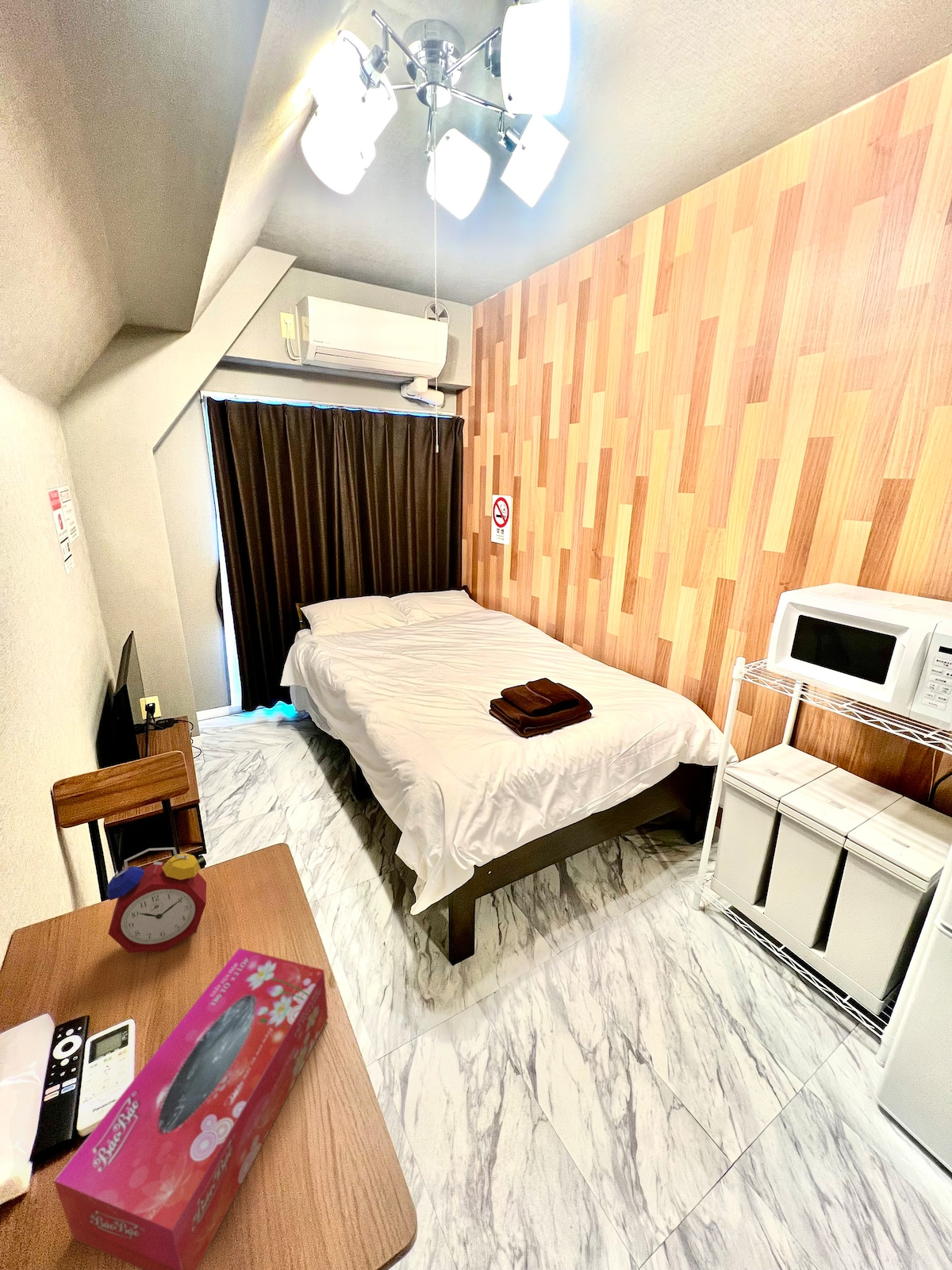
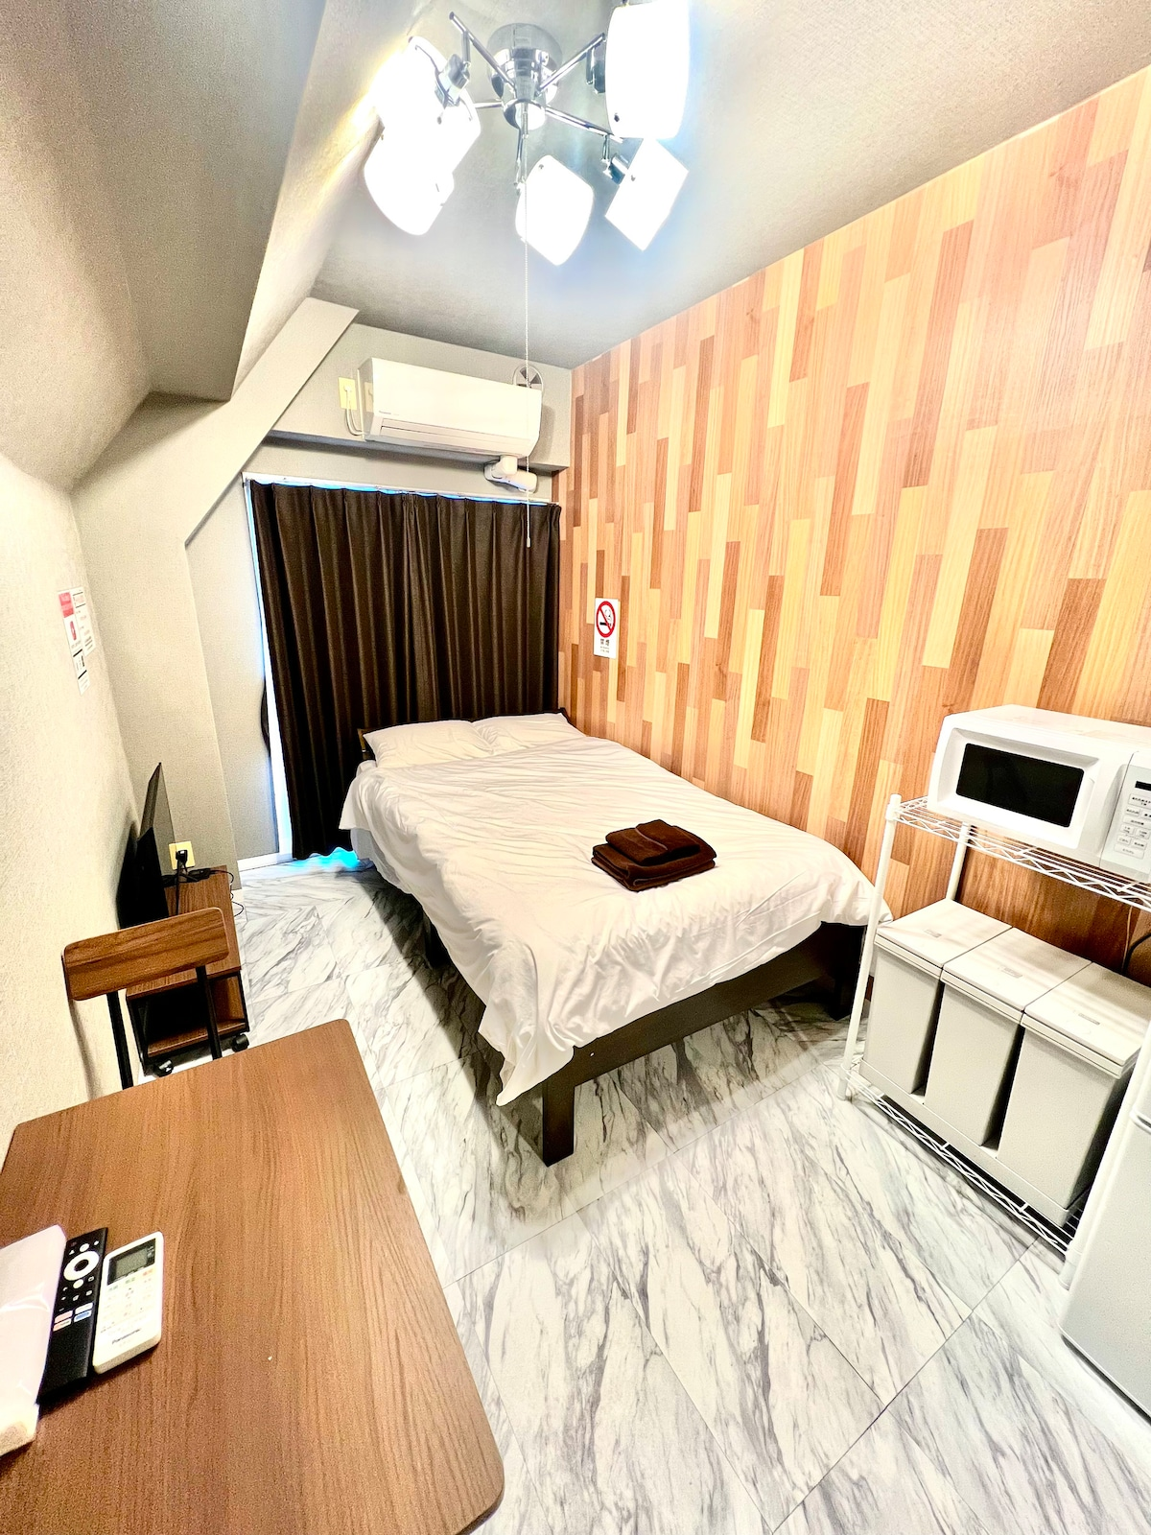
- tissue box [52,947,329,1270]
- alarm clock [106,847,207,953]
